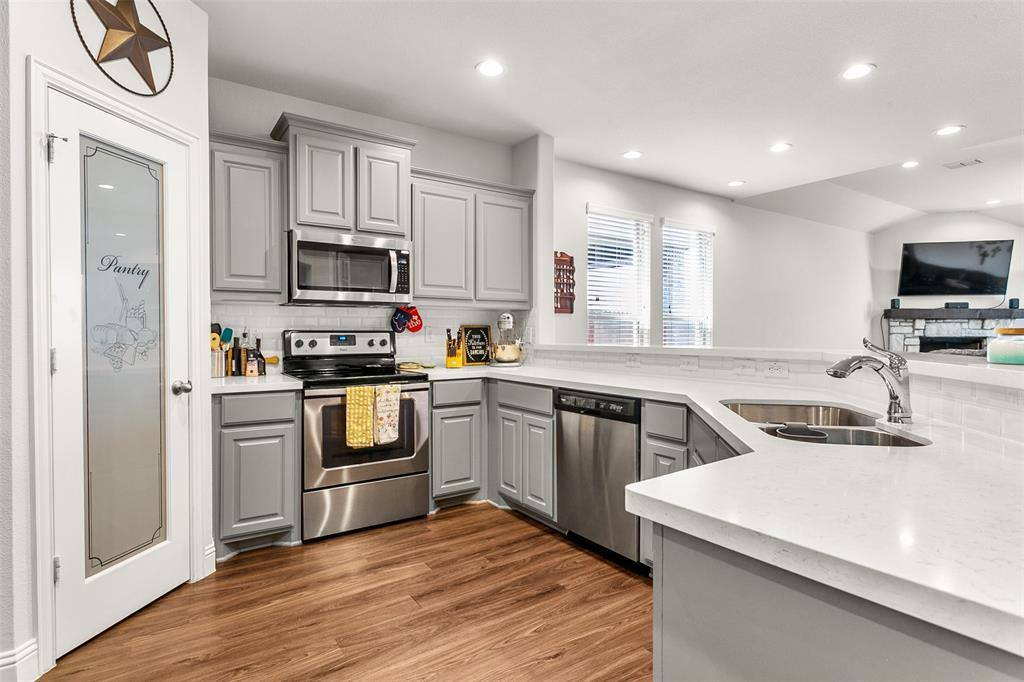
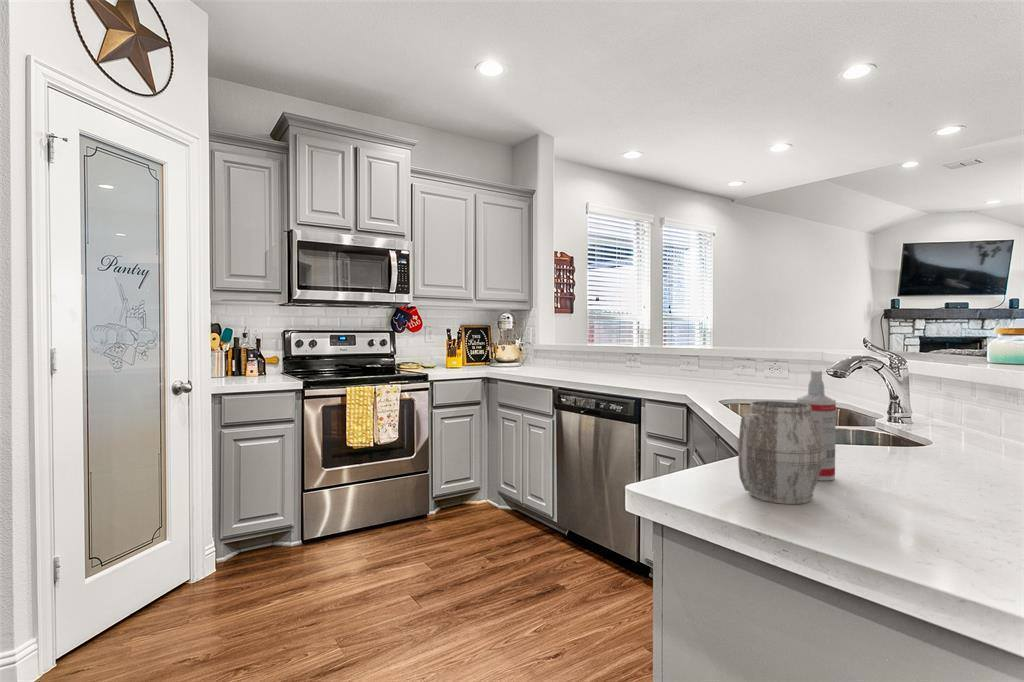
+ mug [736,400,825,505]
+ spray bottle [796,369,837,481]
